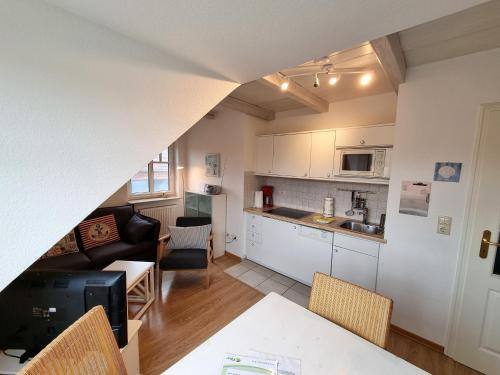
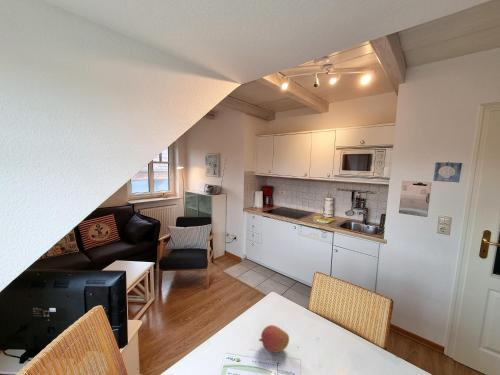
+ fruit [258,324,290,354]
